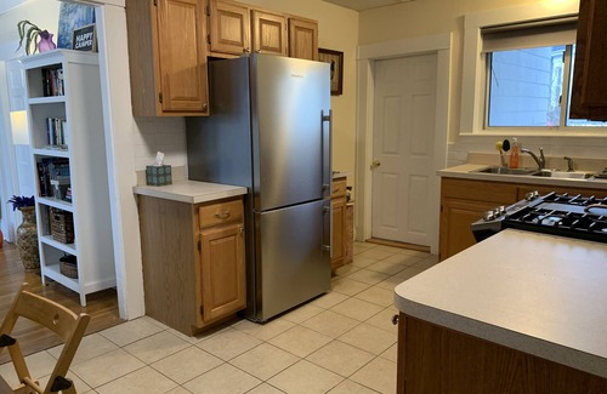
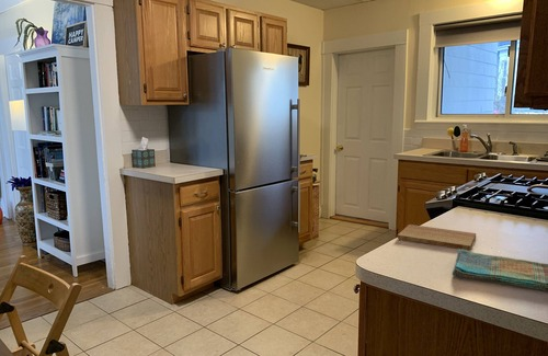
+ dish towel [452,249,548,291]
+ cutting board [397,223,477,251]
